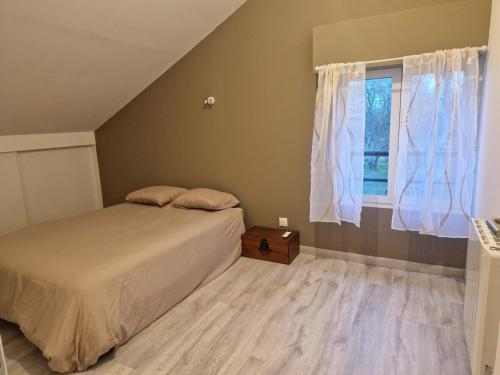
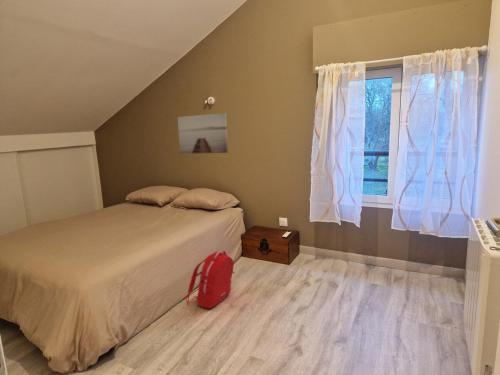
+ backpack [185,249,236,309]
+ wall art [177,112,229,155]
